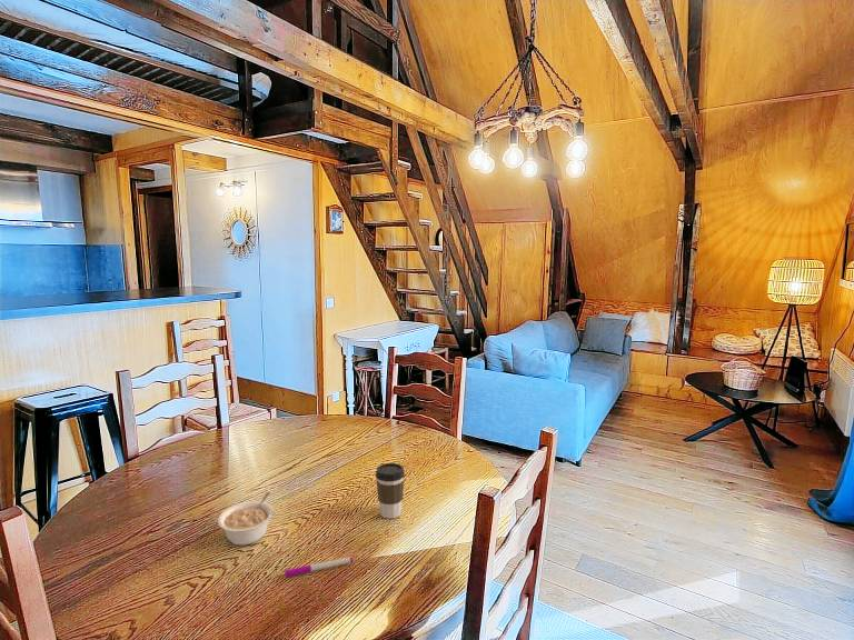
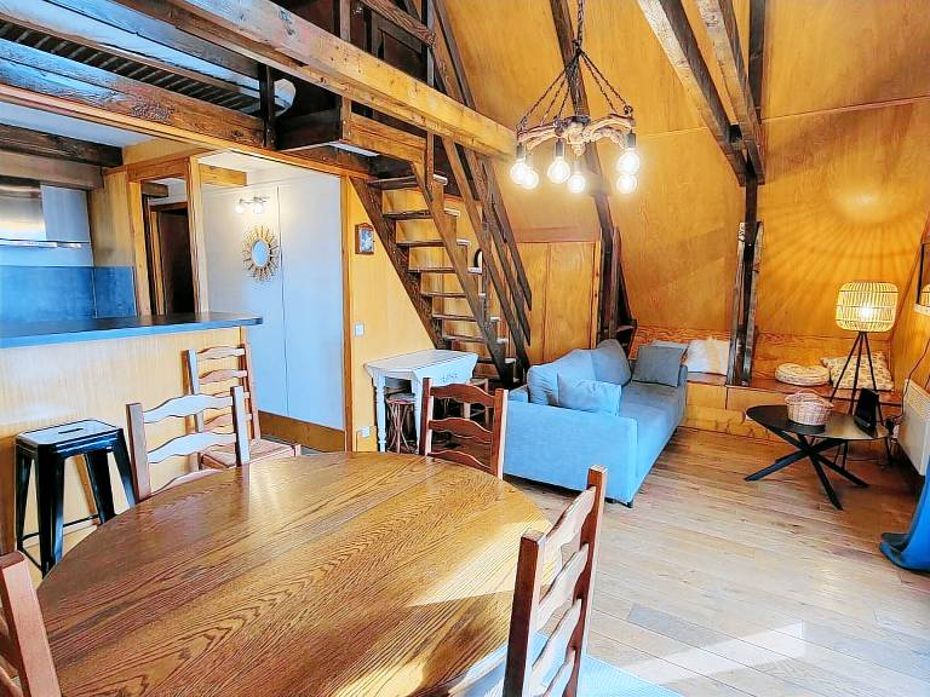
- legume [217,491,275,547]
- pen [284,556,354,578]
- coffee cup [375,462,406,520]
